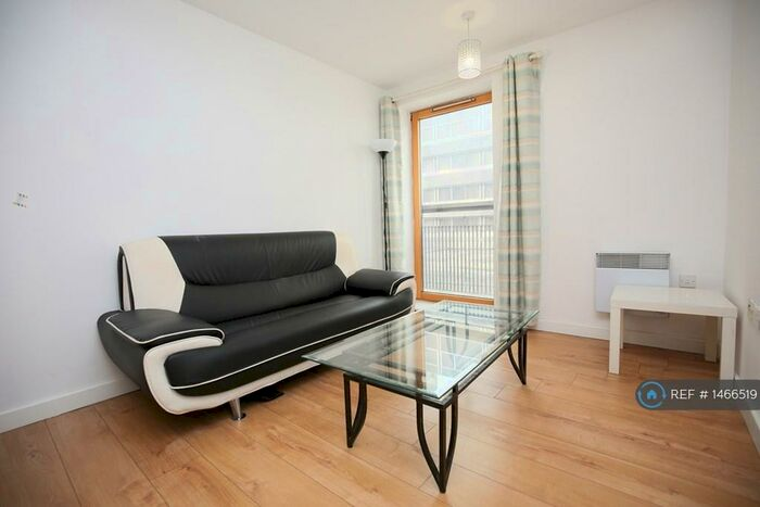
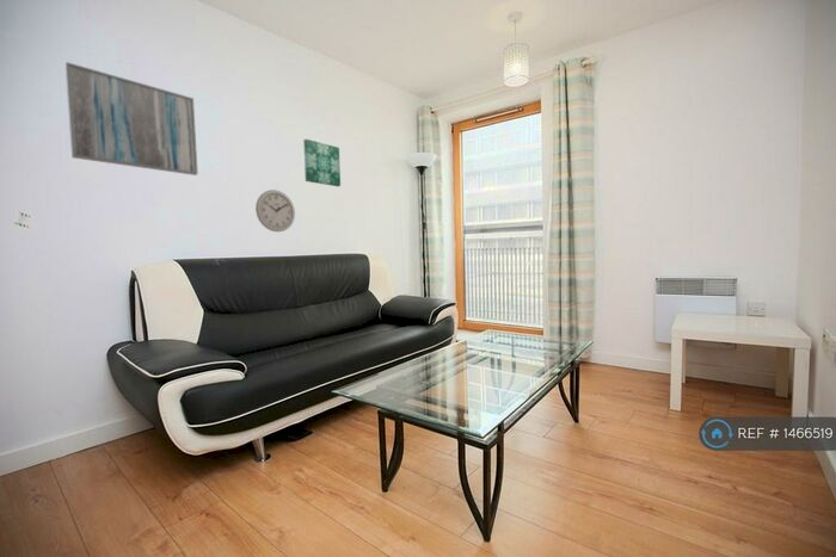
+ wall clock [254,188,296,233]
+ wall art [302,138,342,187]
+ wall art [63,61,199,177]
